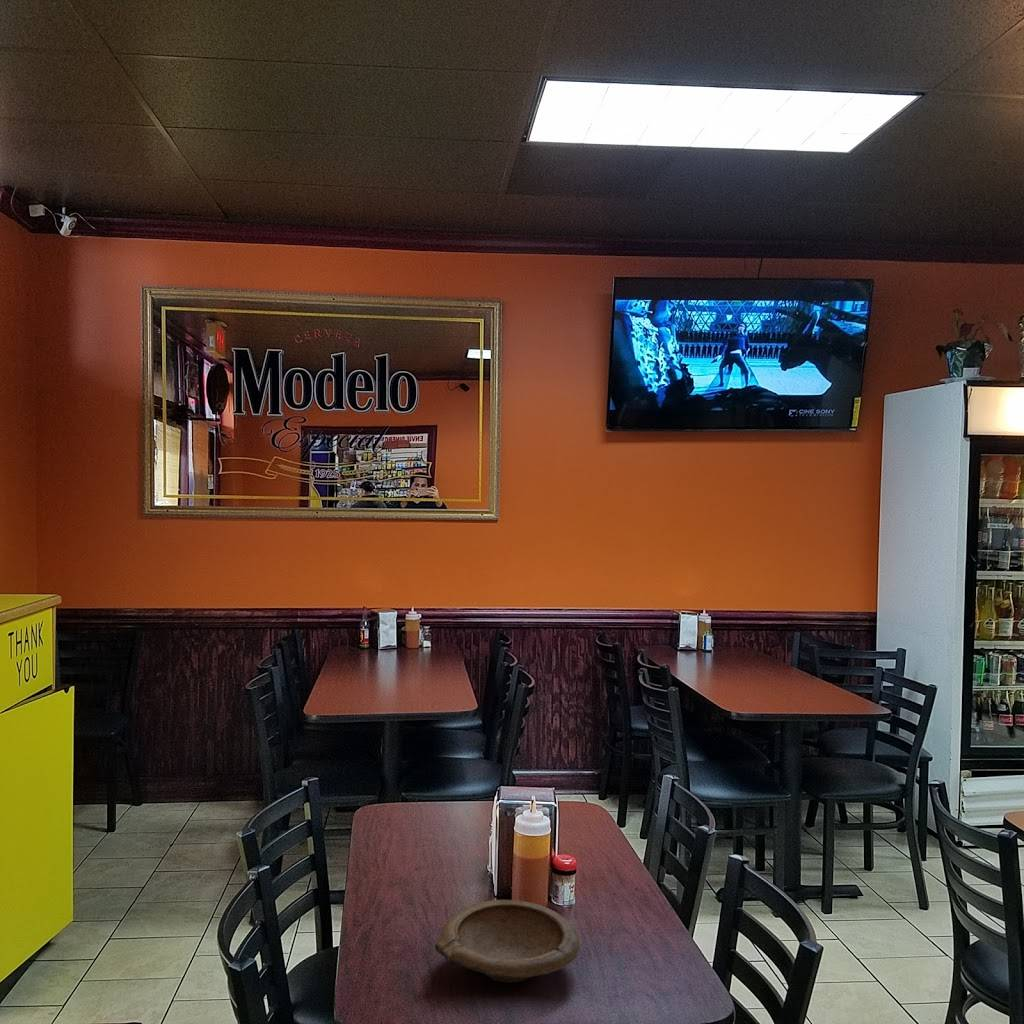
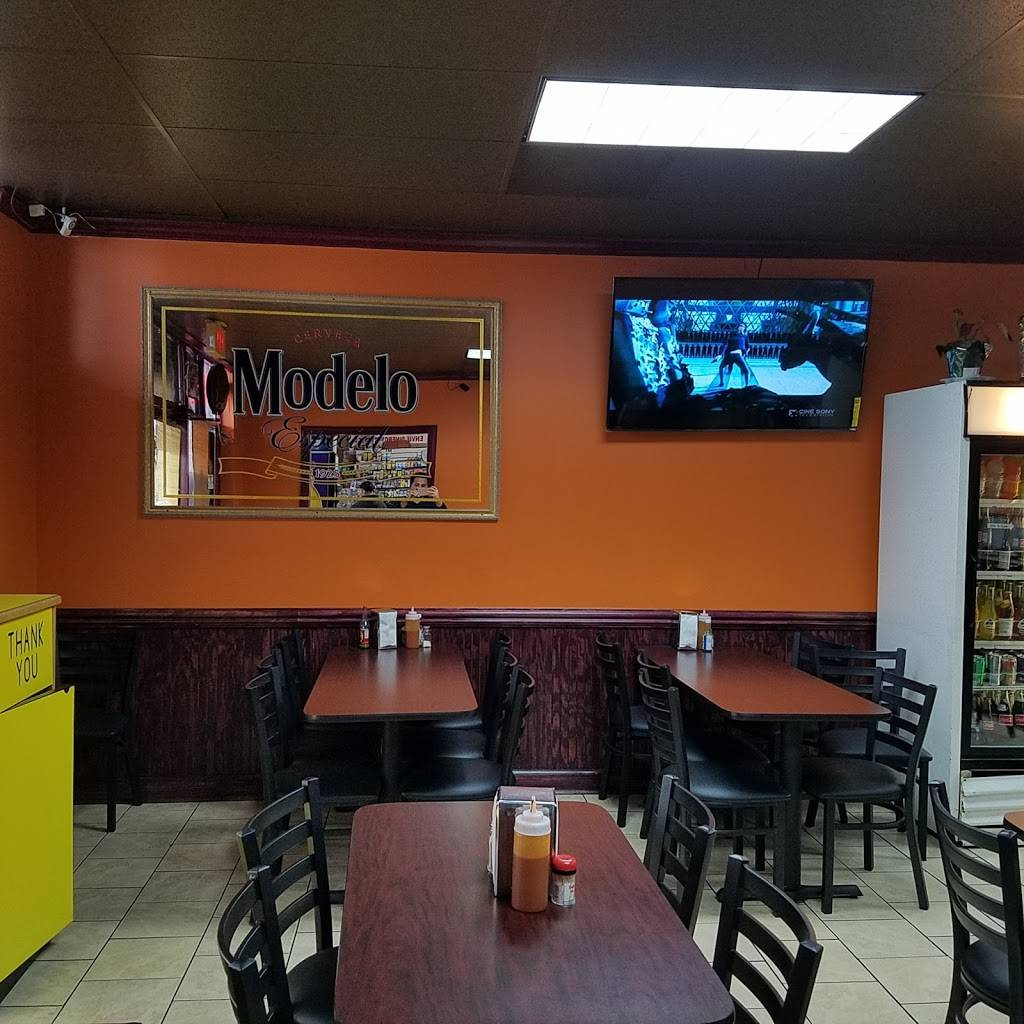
- bowl [434,899,580,984]
